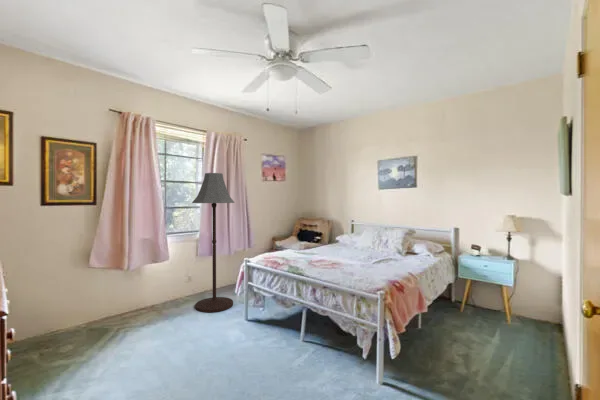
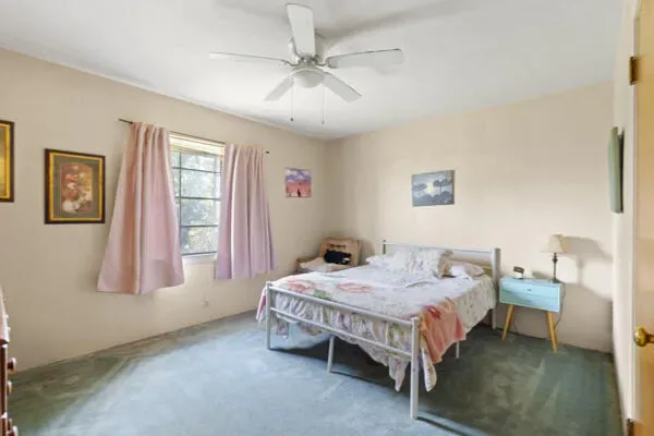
- floor lamp [191,172,236,313]
